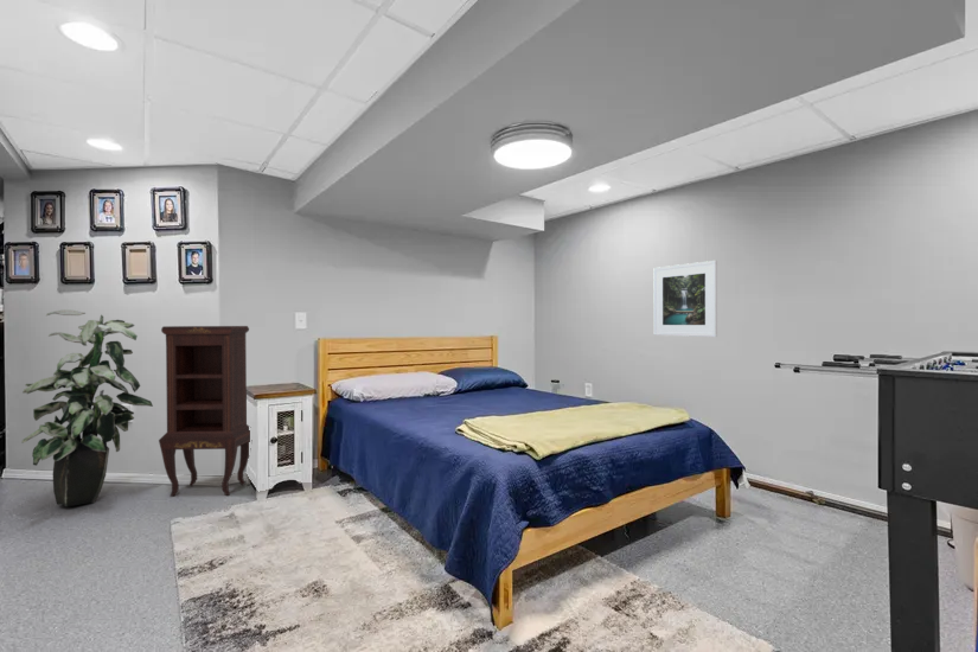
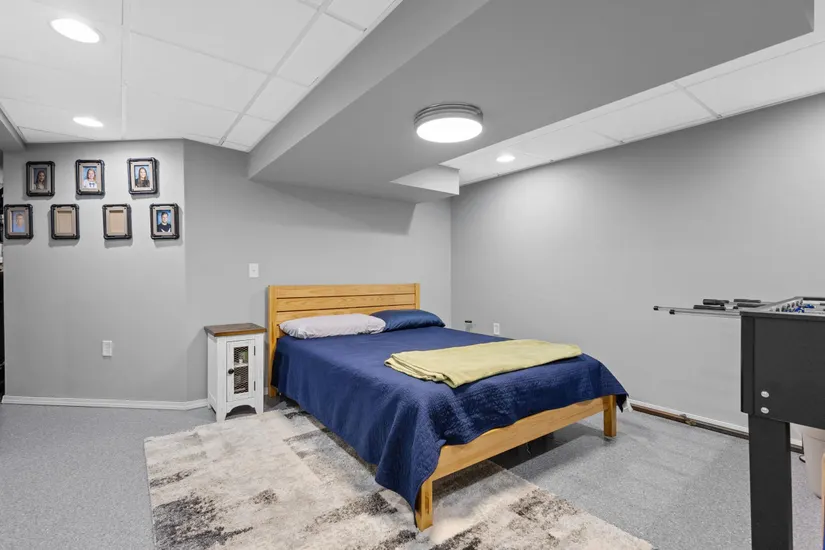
- indoor plant [20,308,154,507]
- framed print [653,260,718,338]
- cabinet [158,325,251,498]
